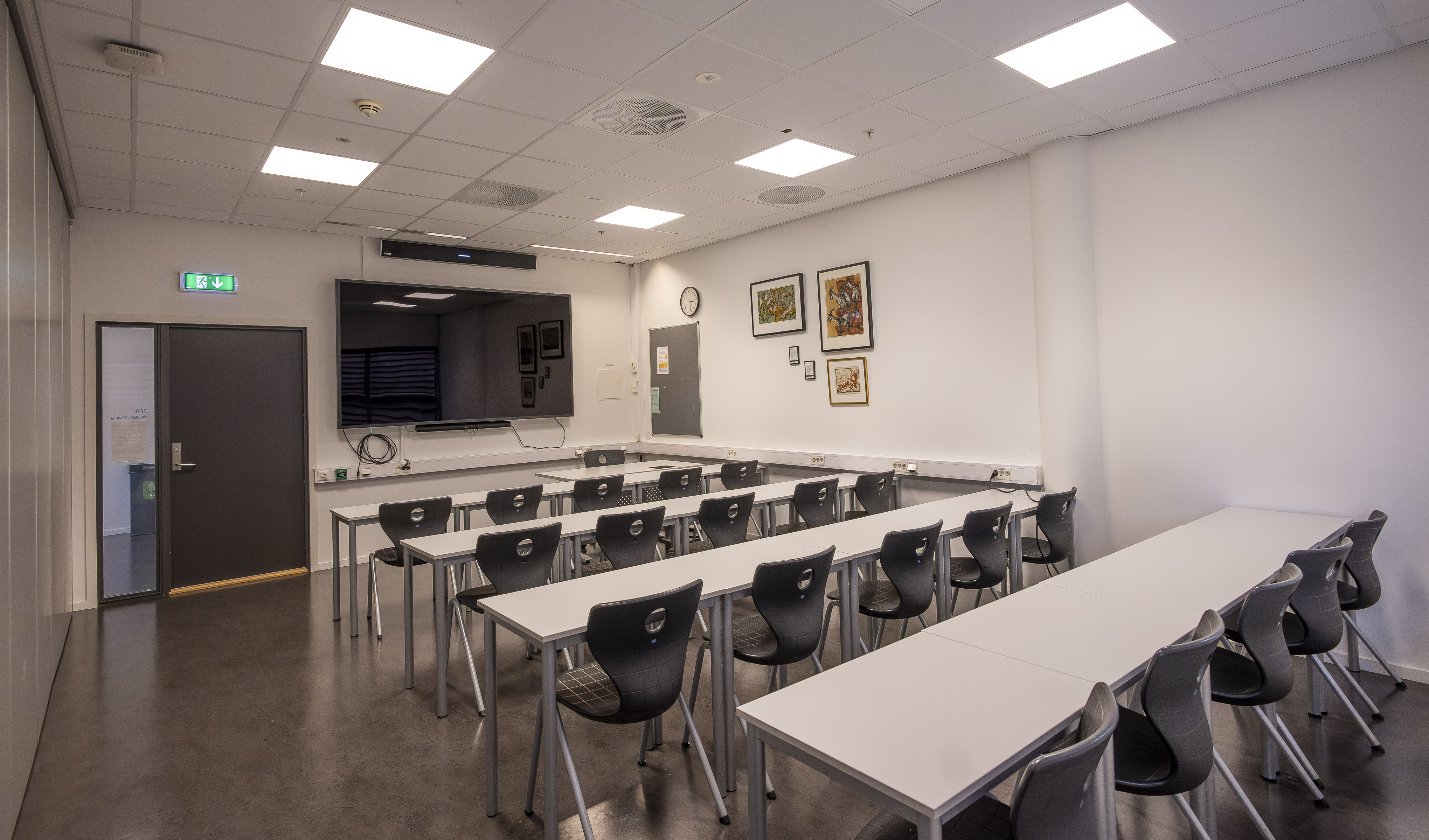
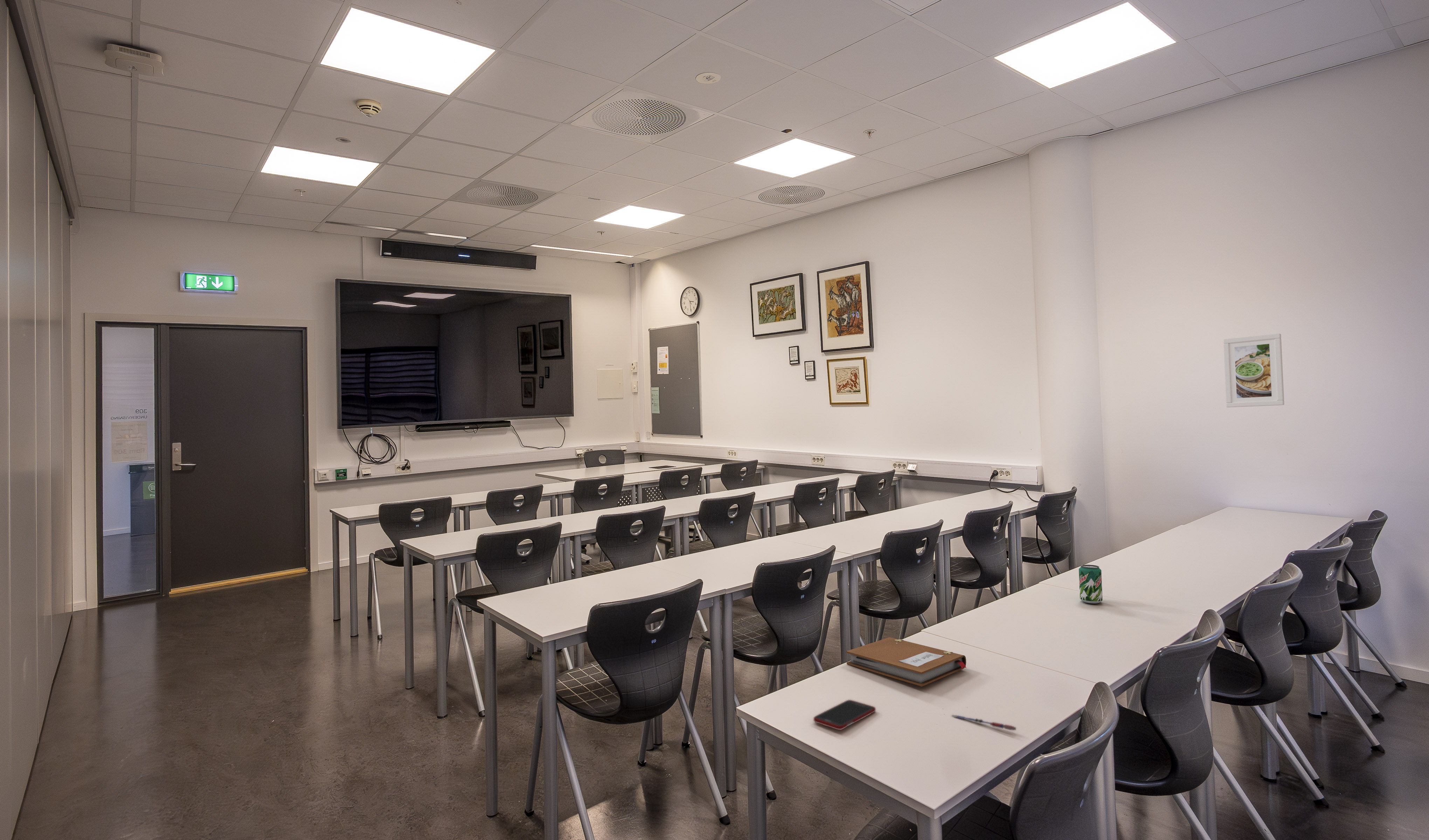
+ pen [951,714,1017,731]
+ cell phone [813,699,876,730]
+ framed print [1223,333,1285,408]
+ beverage can [1078,565,1103,604]
+ notebook [846,637,966,687]
